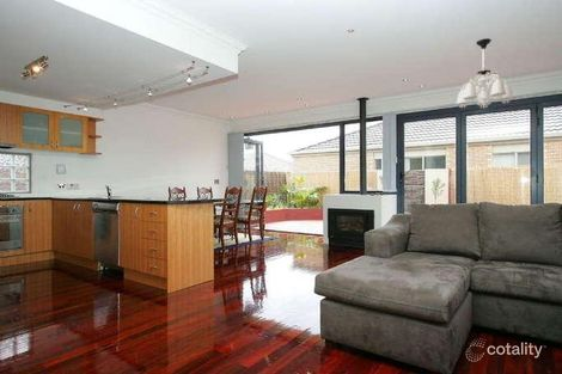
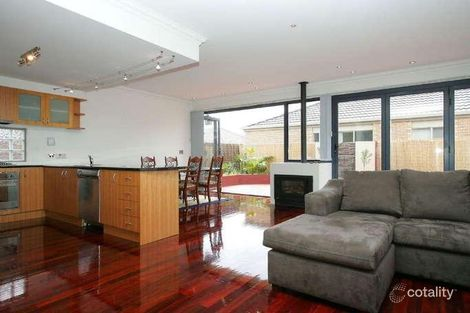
- chandelier [456,37,514,110]
